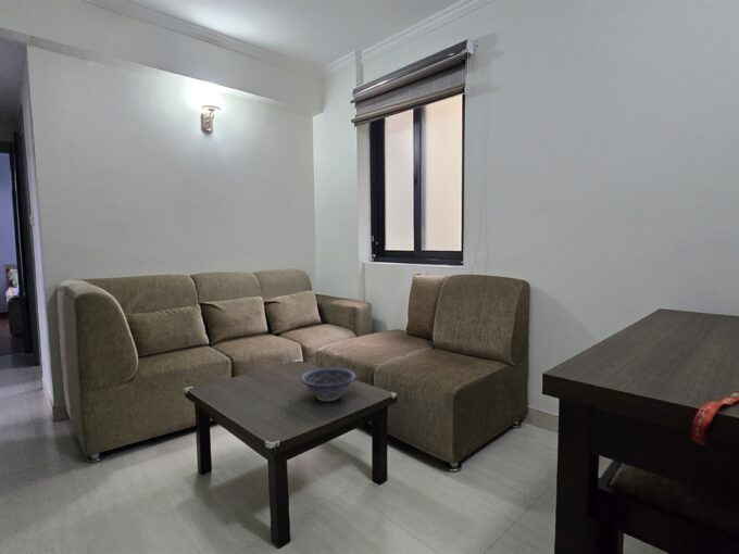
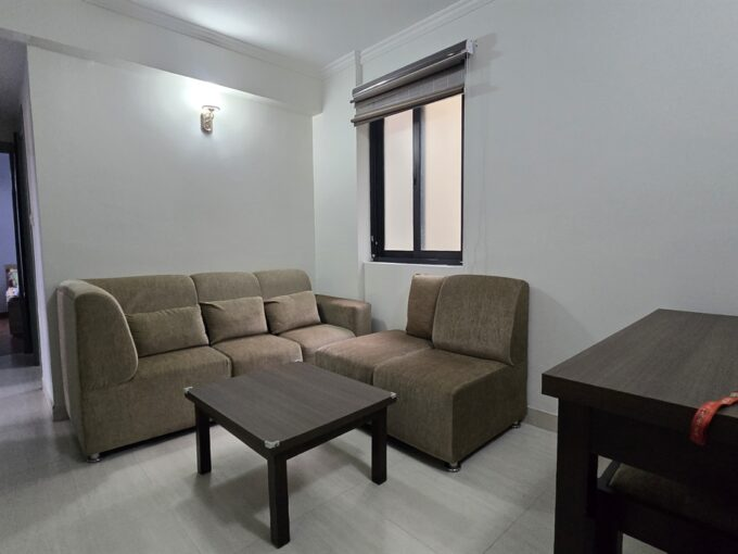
- decorative bowl [299,366,358,402]
